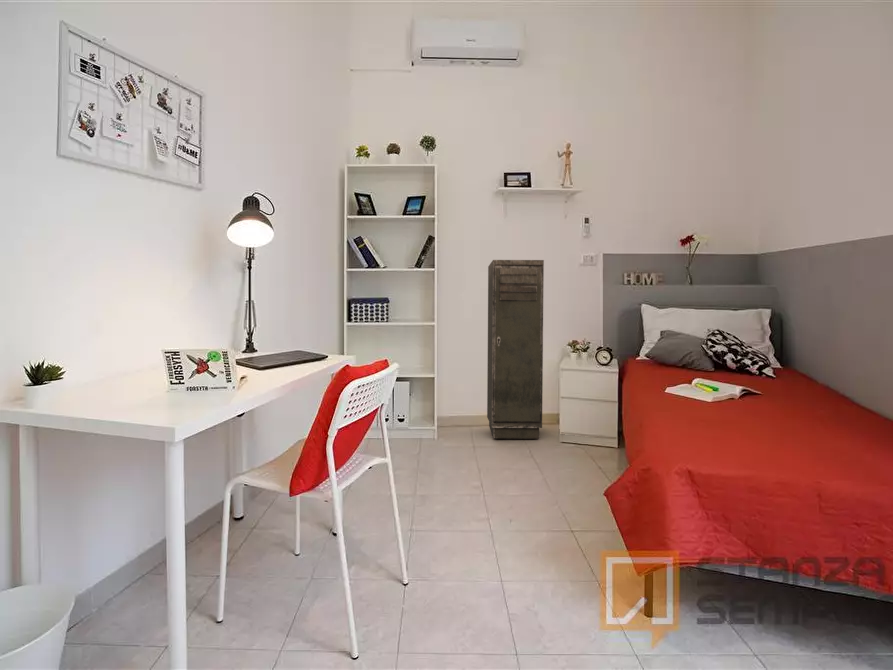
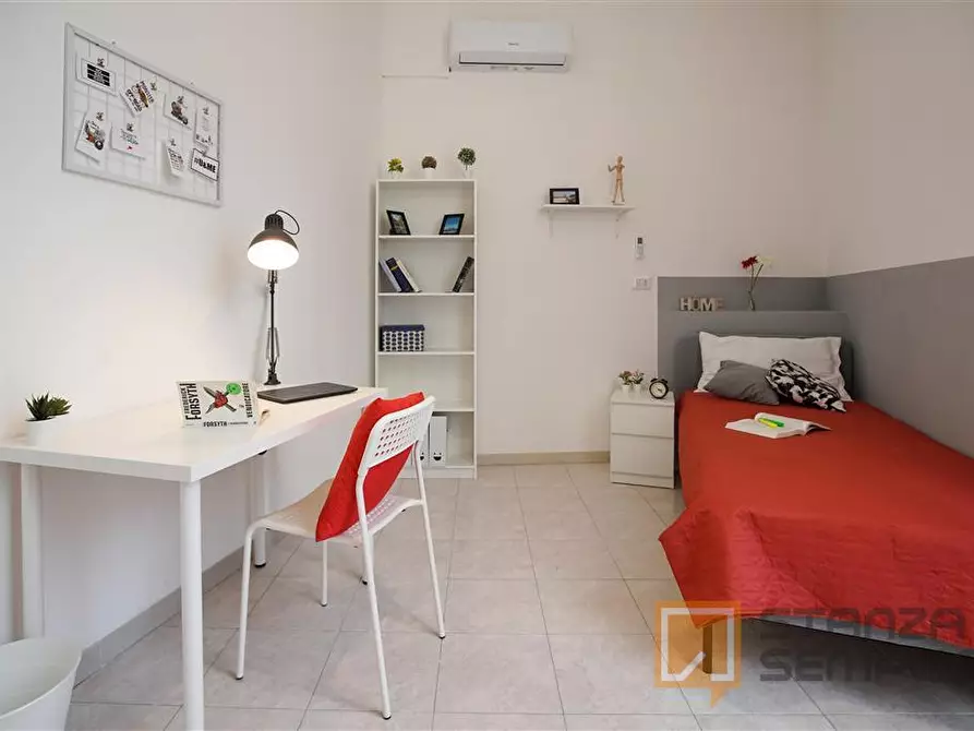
- storage cabinet [486,259,545,440]
